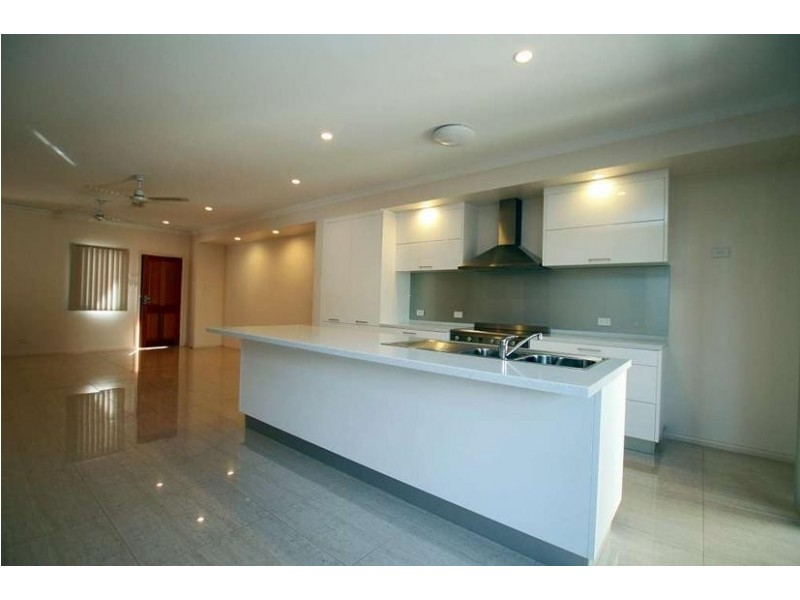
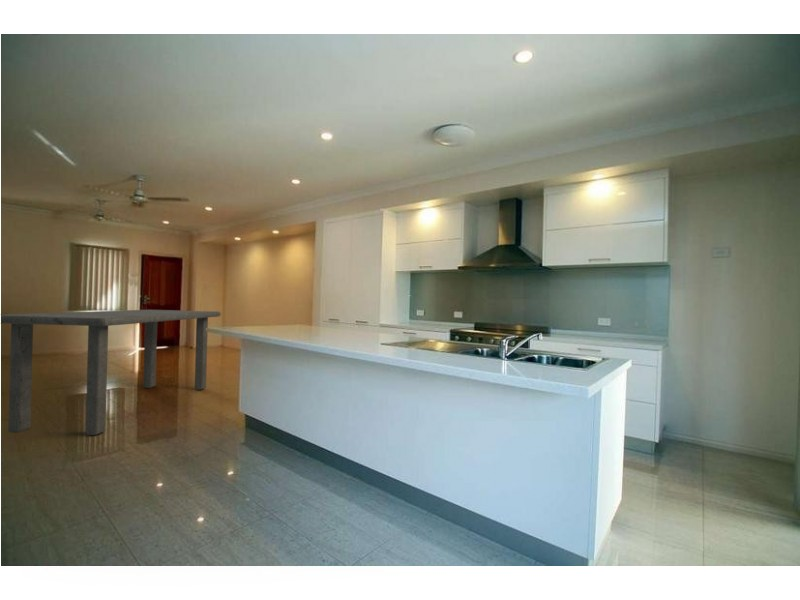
+ dining table [0,309,222,436]
